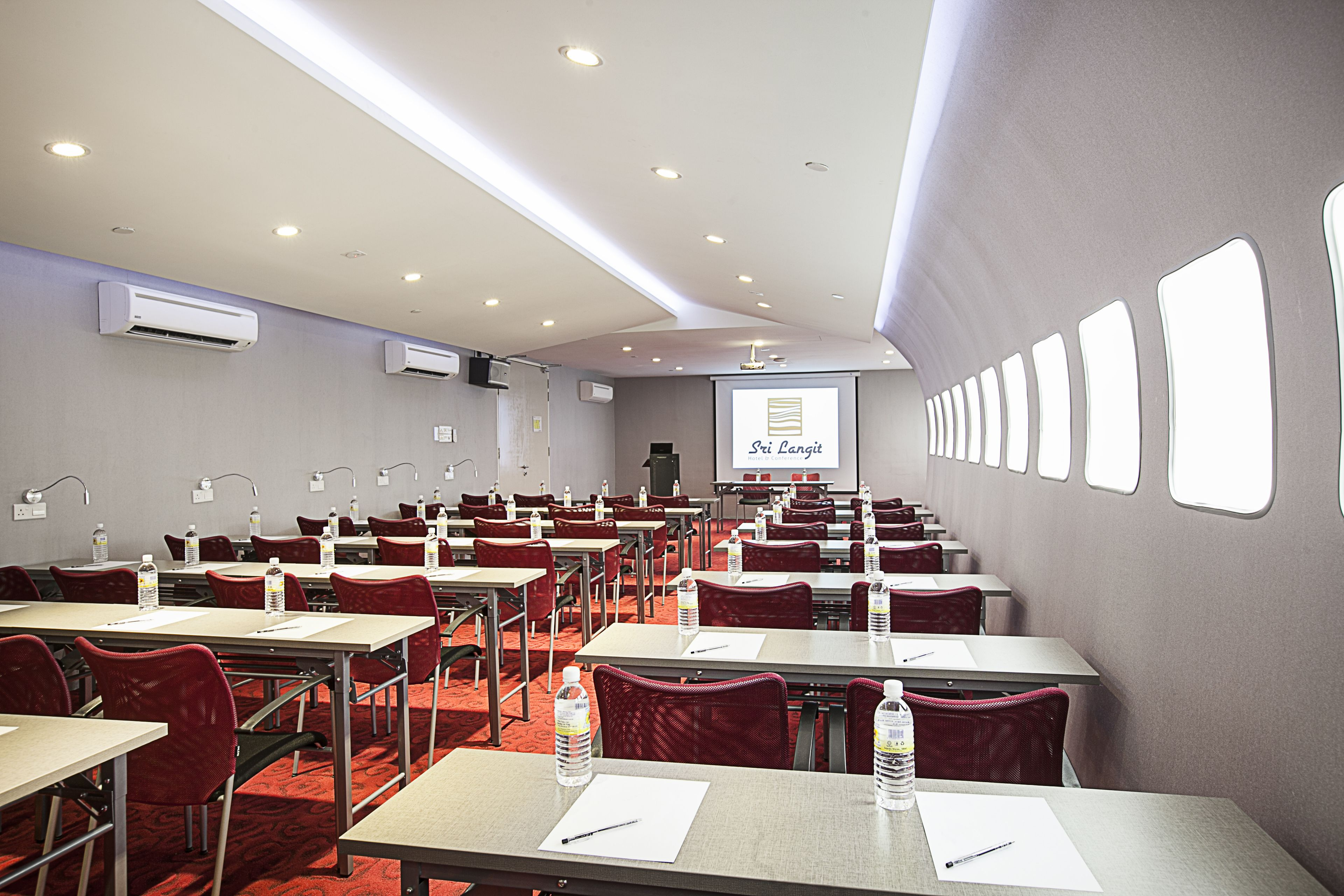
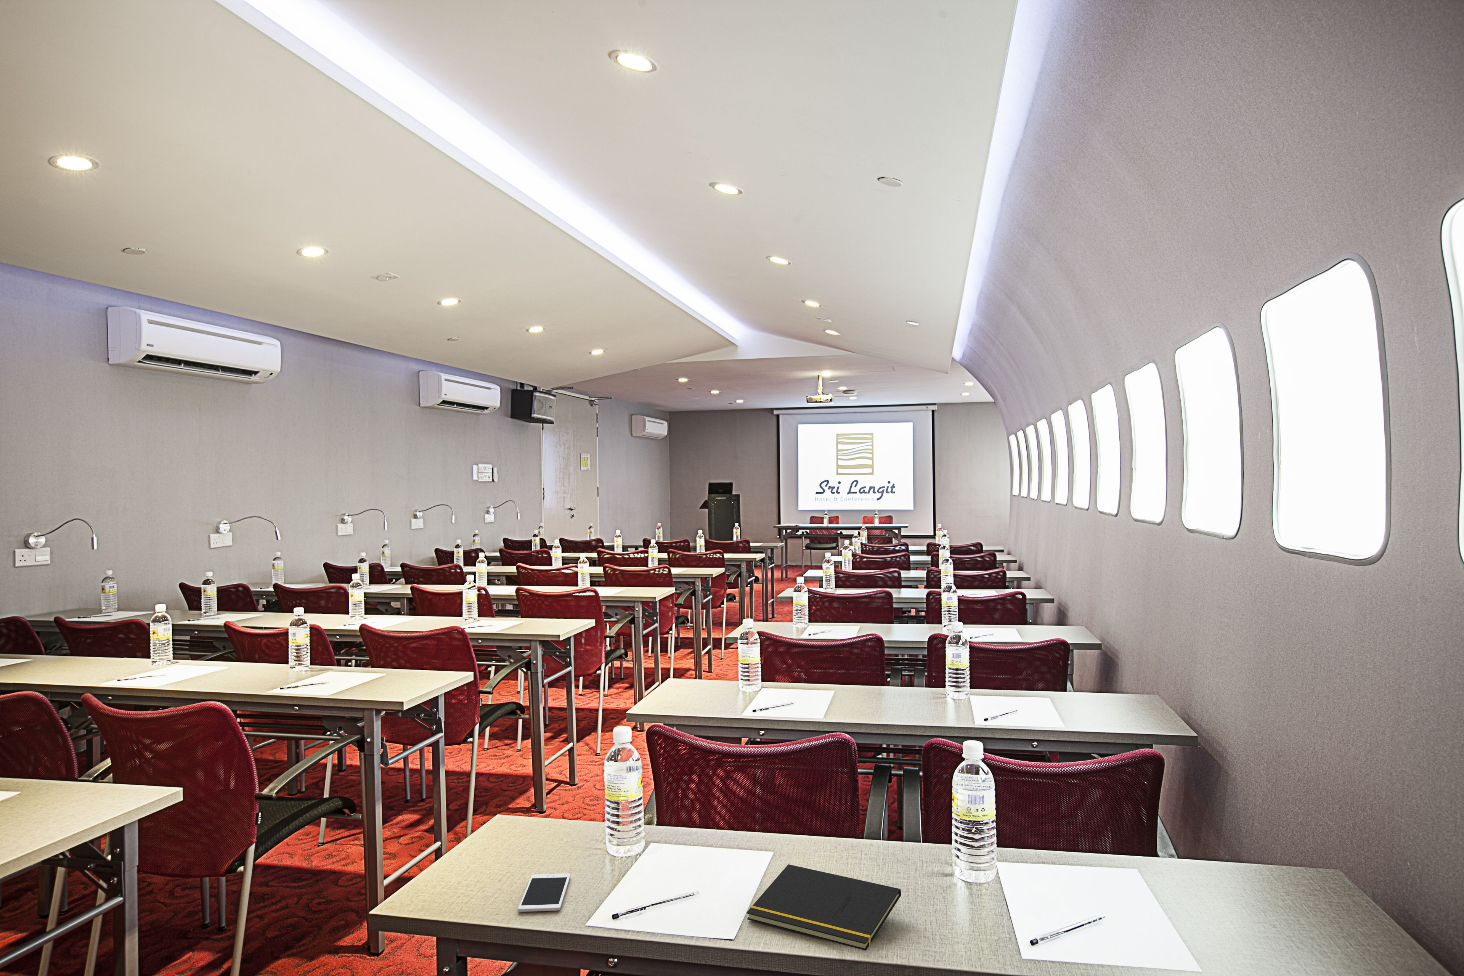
+ notepad [746,864,901,951]
+ cell phone [517,874,571,913]
